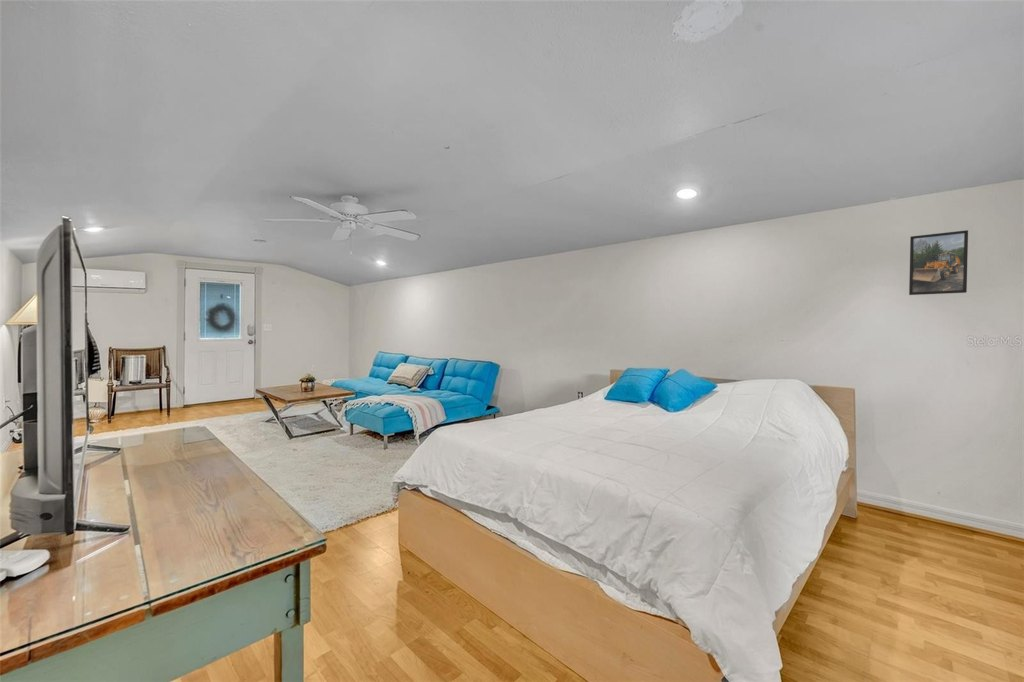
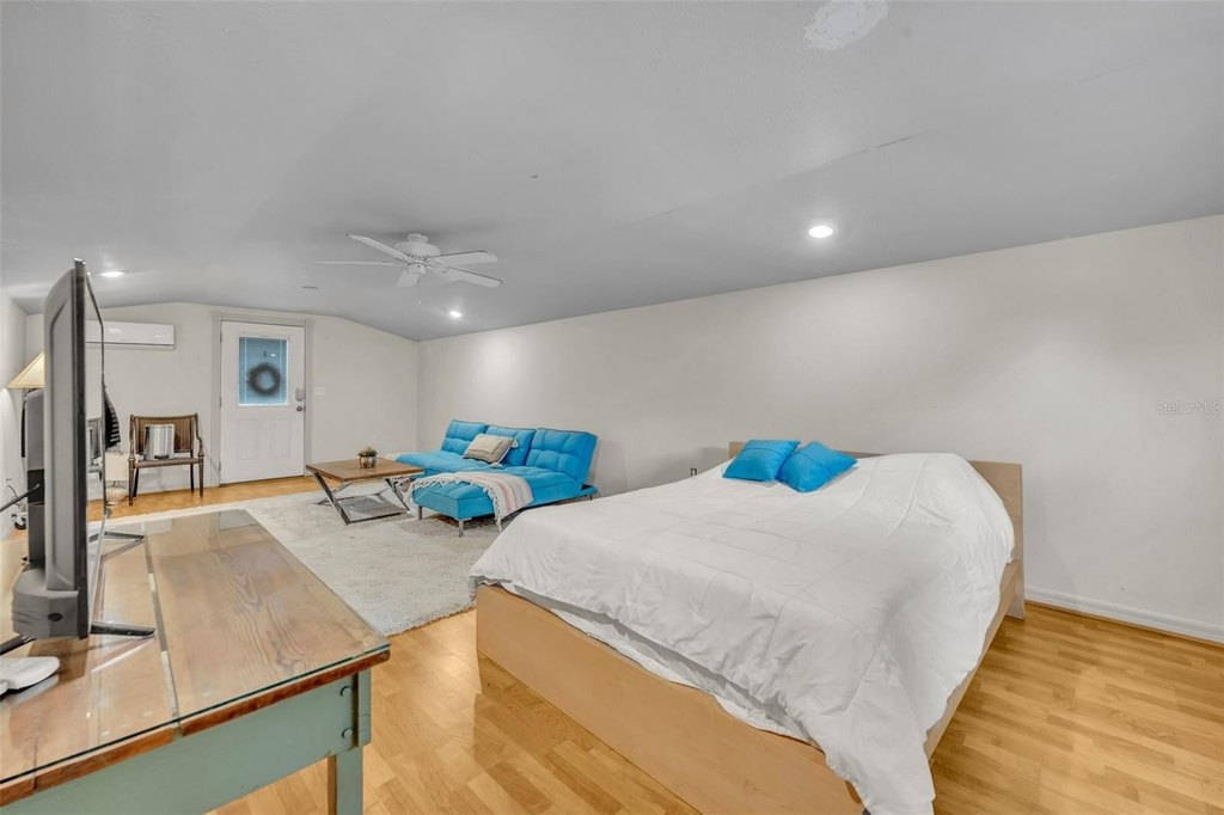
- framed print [908,229,969,296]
